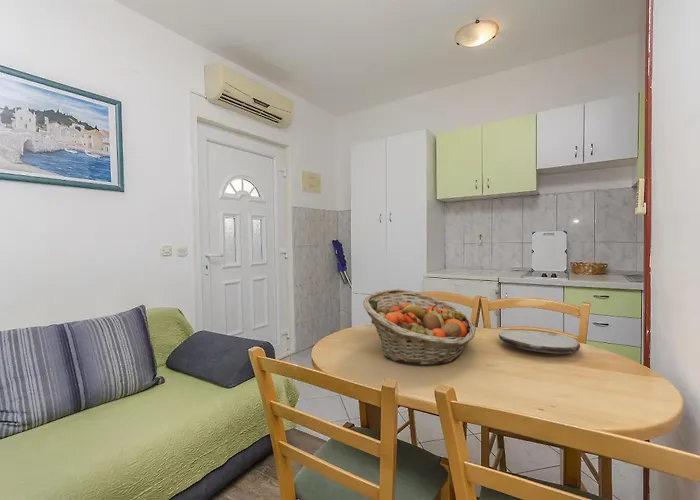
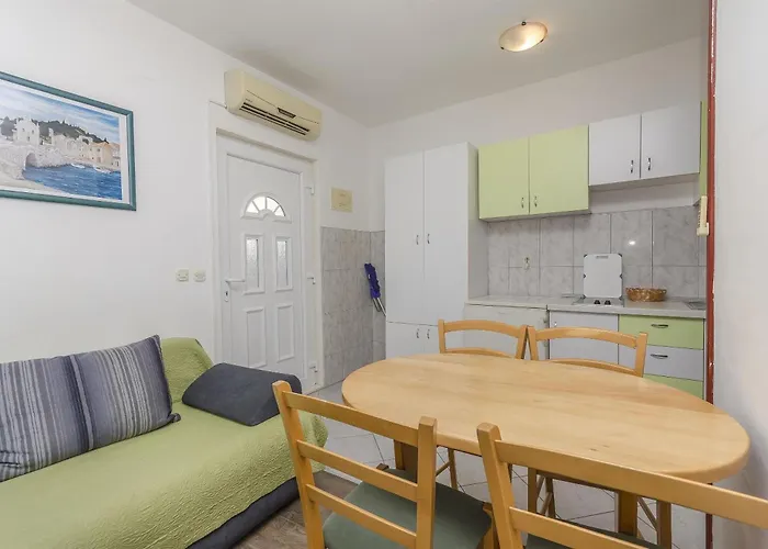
- fruit basket [362,288,477,366]
- plate [498,329,581,355]
